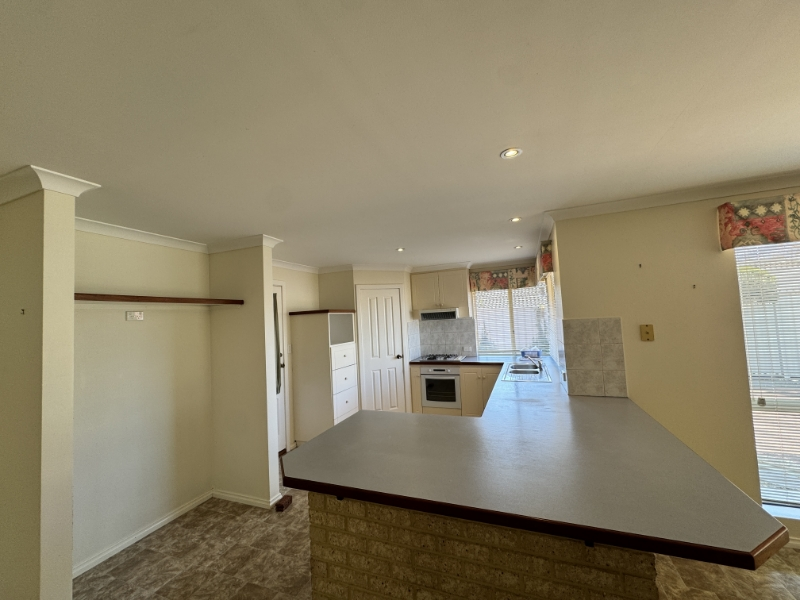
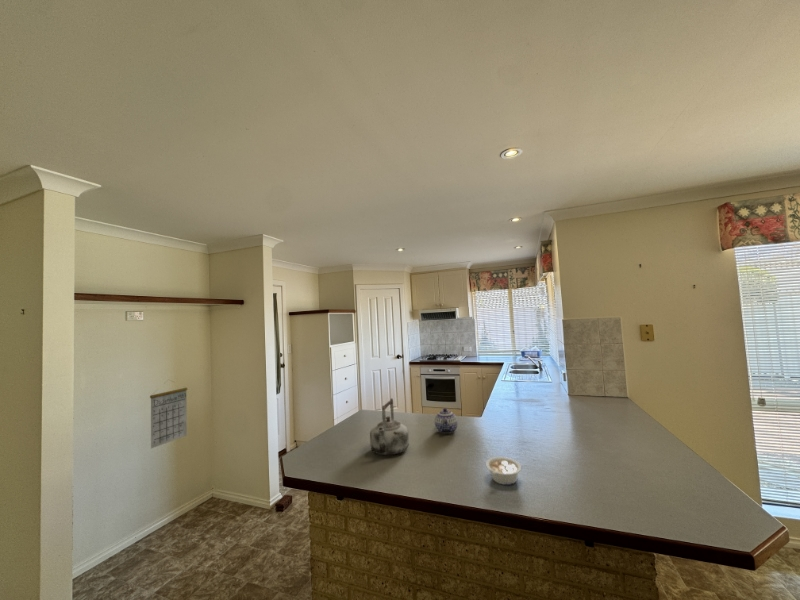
+ calendar [149,379,188,449]
+ legume [485,456,522,486]
+ kettle [369,397,410,456]
+ teapot [434,407,458,435]
